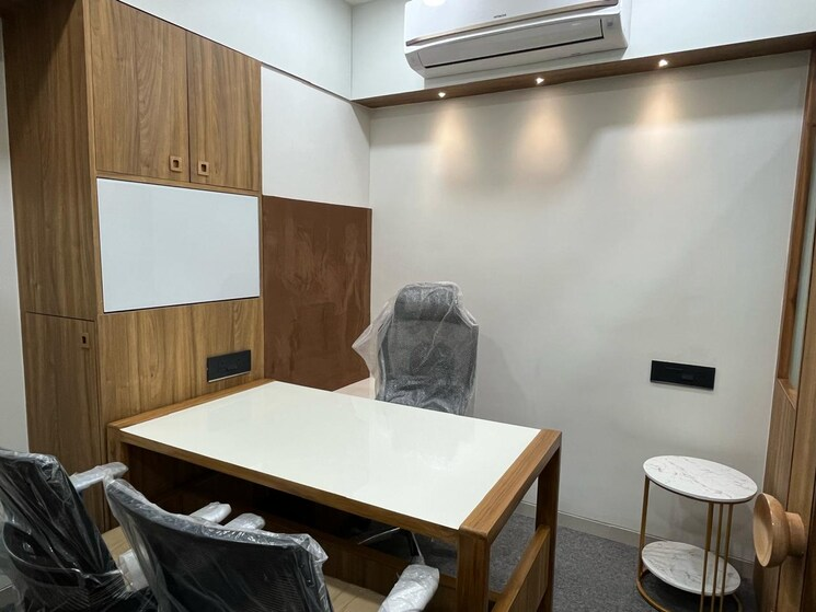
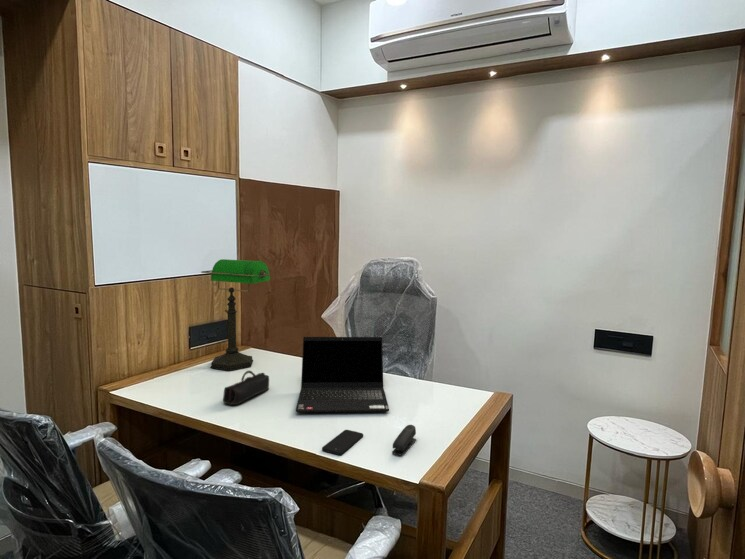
+ laptop computer [294,336,390,413]
+ stapler [391,424,418,456]
+ desk lamp [200,258,271,372]
+ smartphone [321,429,364,456]
+ pencil case [222,370,270,406]
